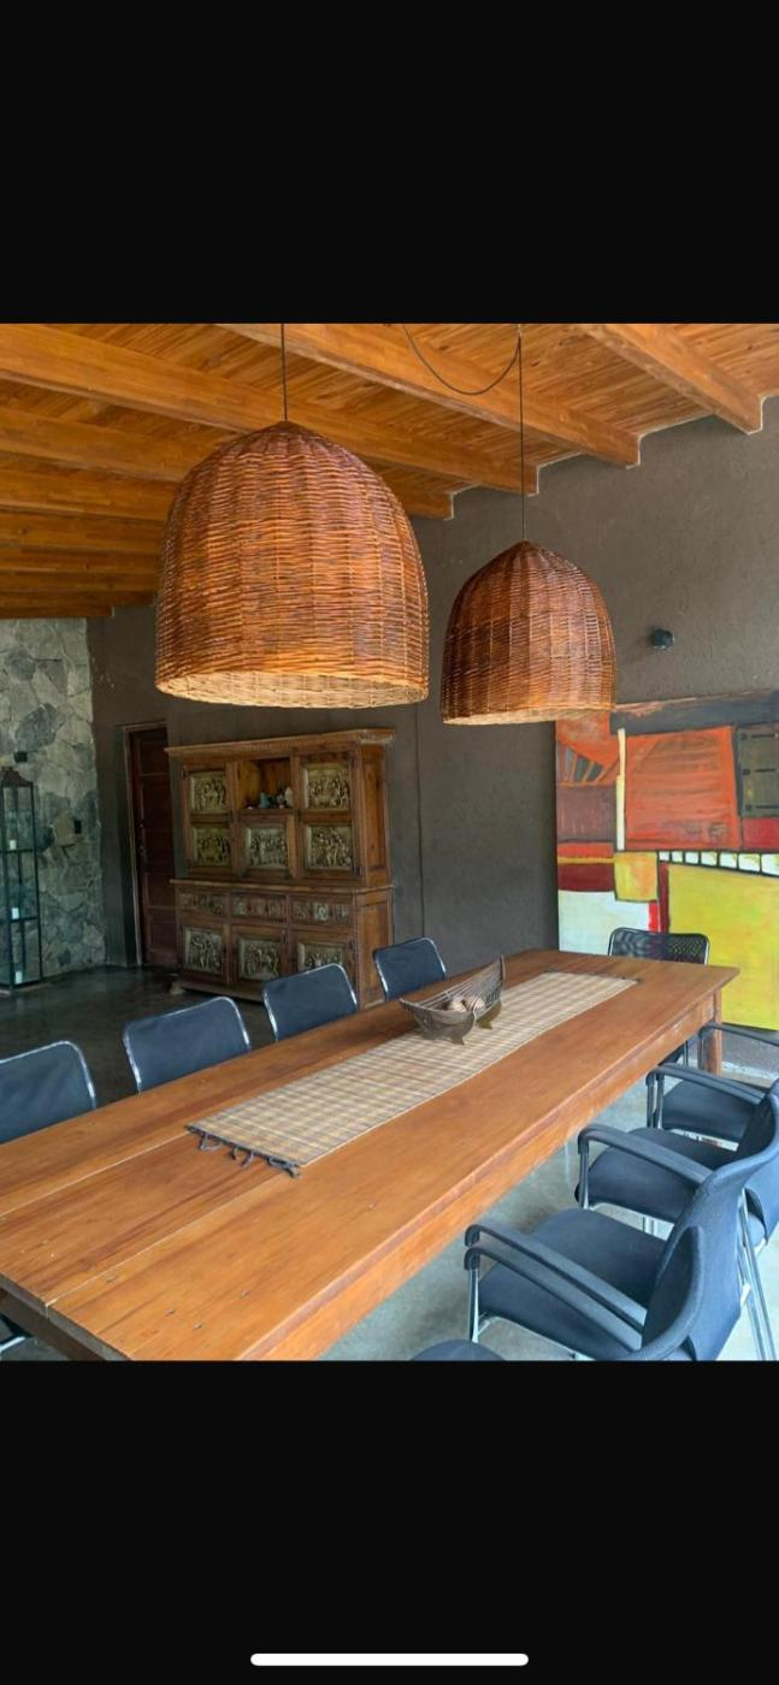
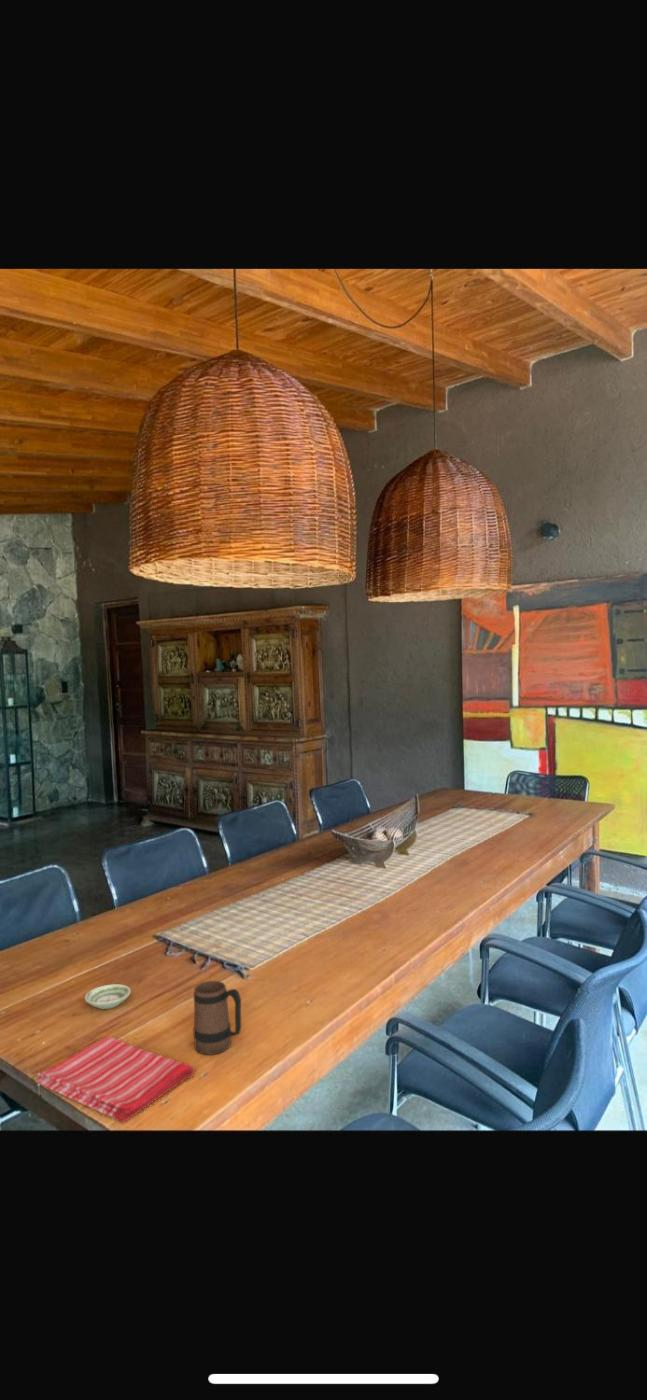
+ mug [192,980,242,1056]
+ dish towel [35,1035,195,1124]
+ saucer [84,983,132,1010]
